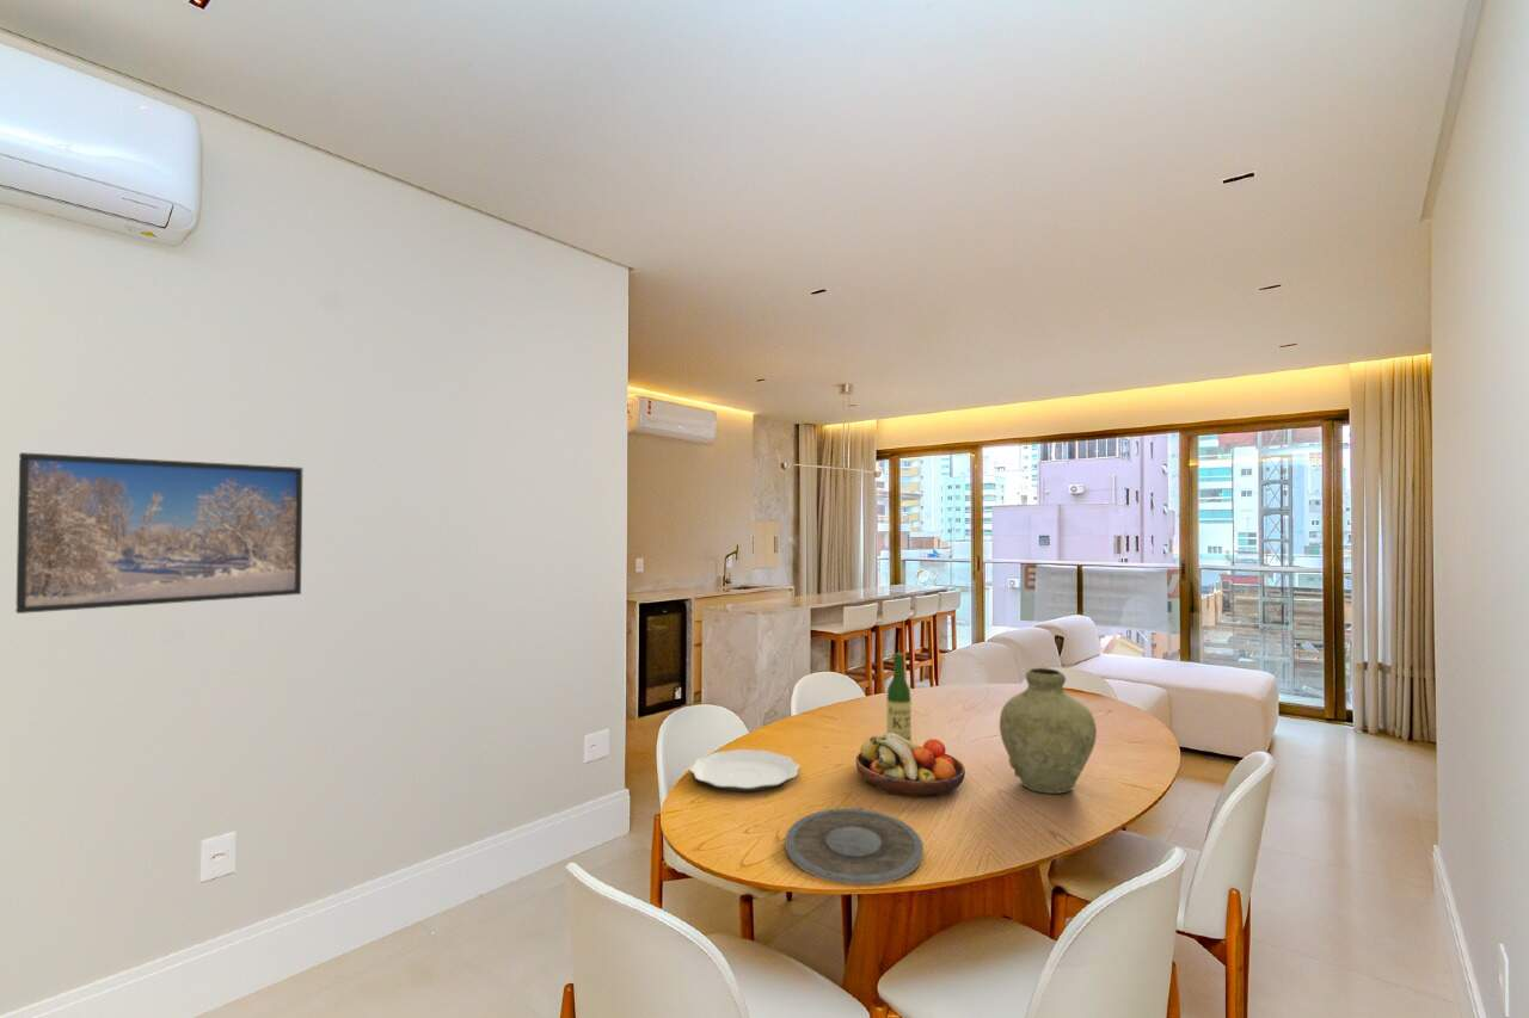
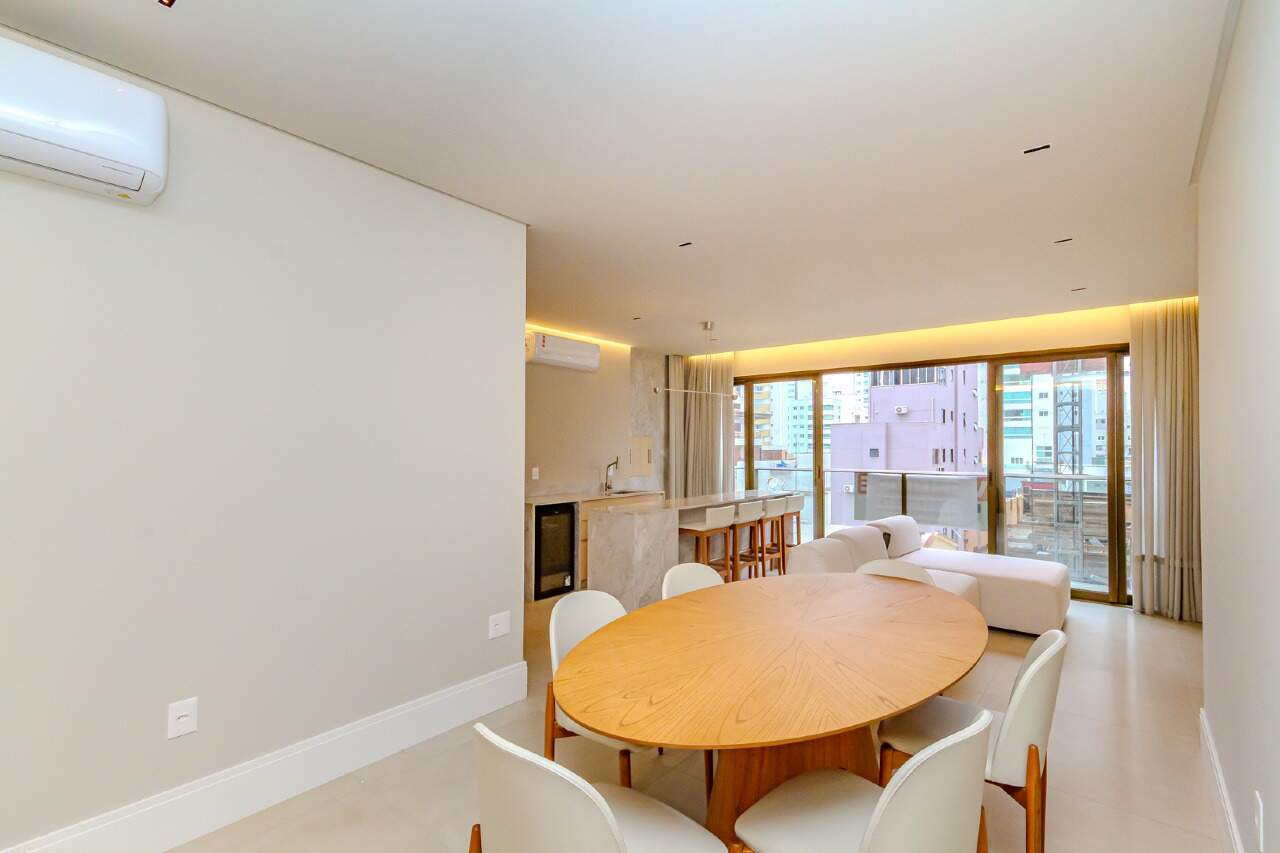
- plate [784,807,925,886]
- fruit bowl [854,733,966,798]
- vase [999,667,1098,795]
- plate [688,748,802,792]
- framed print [14,451,303,615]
- wine bottle [886,652,913,741]
